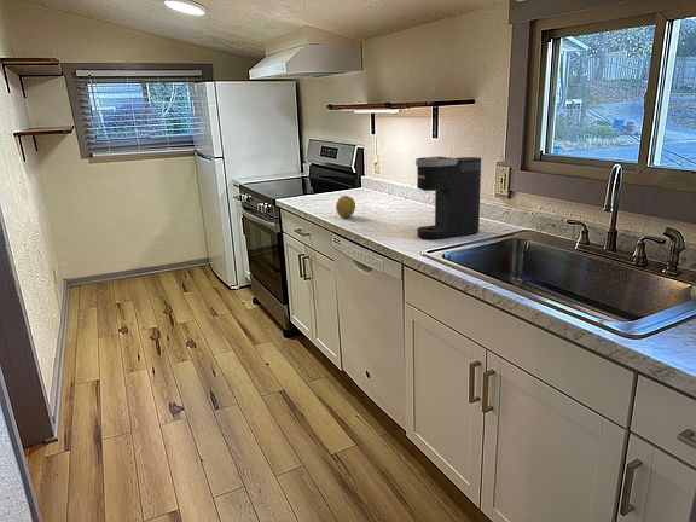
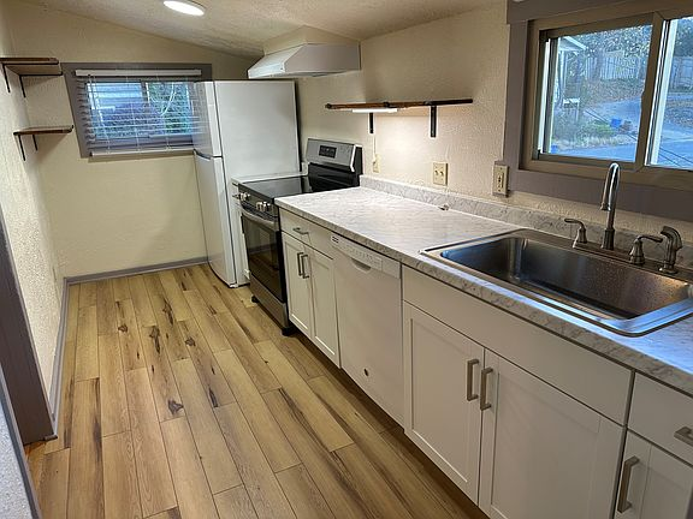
- fruit [335,195,356,219]
- coffee maker [414,155,482,240]
